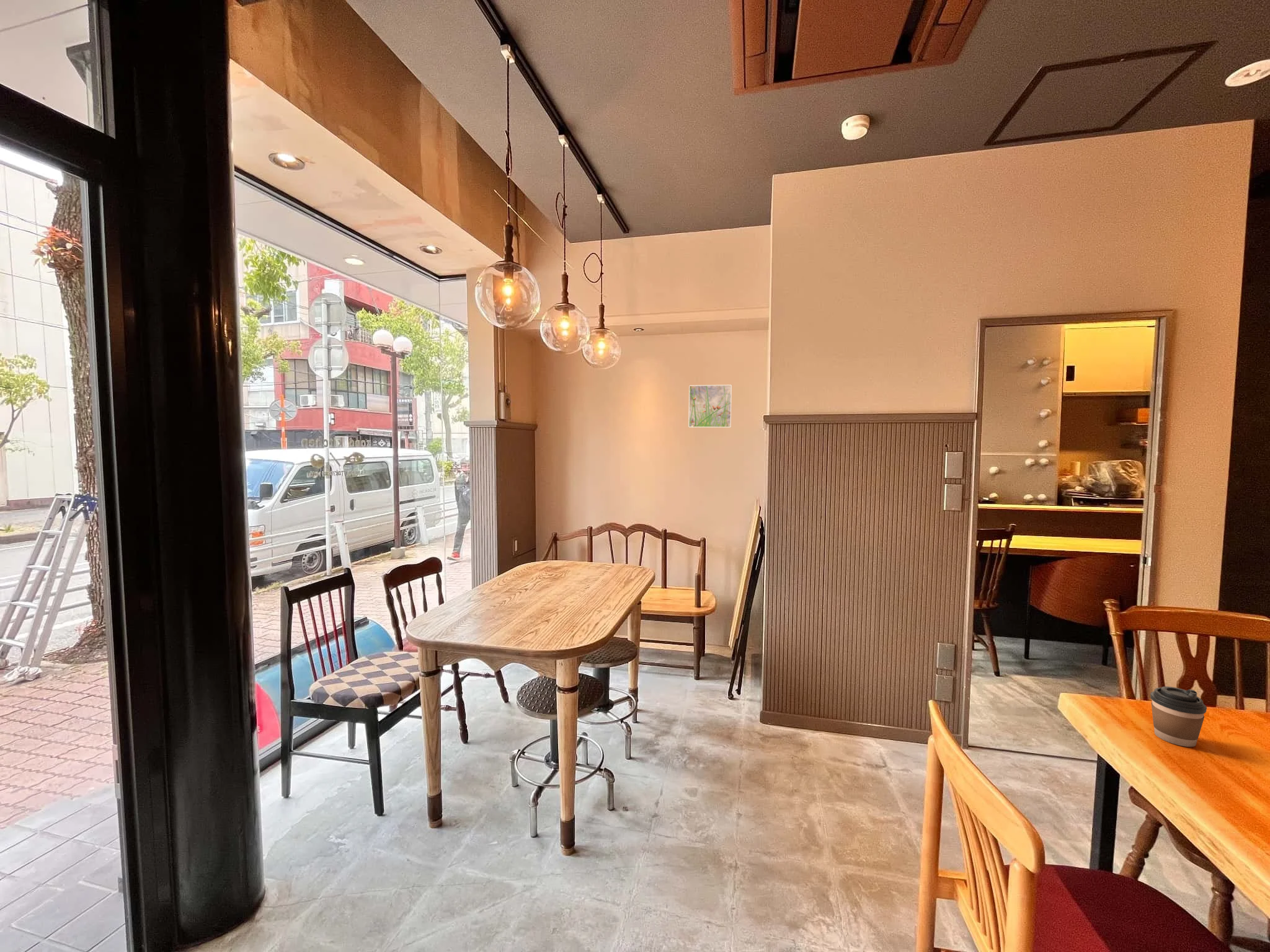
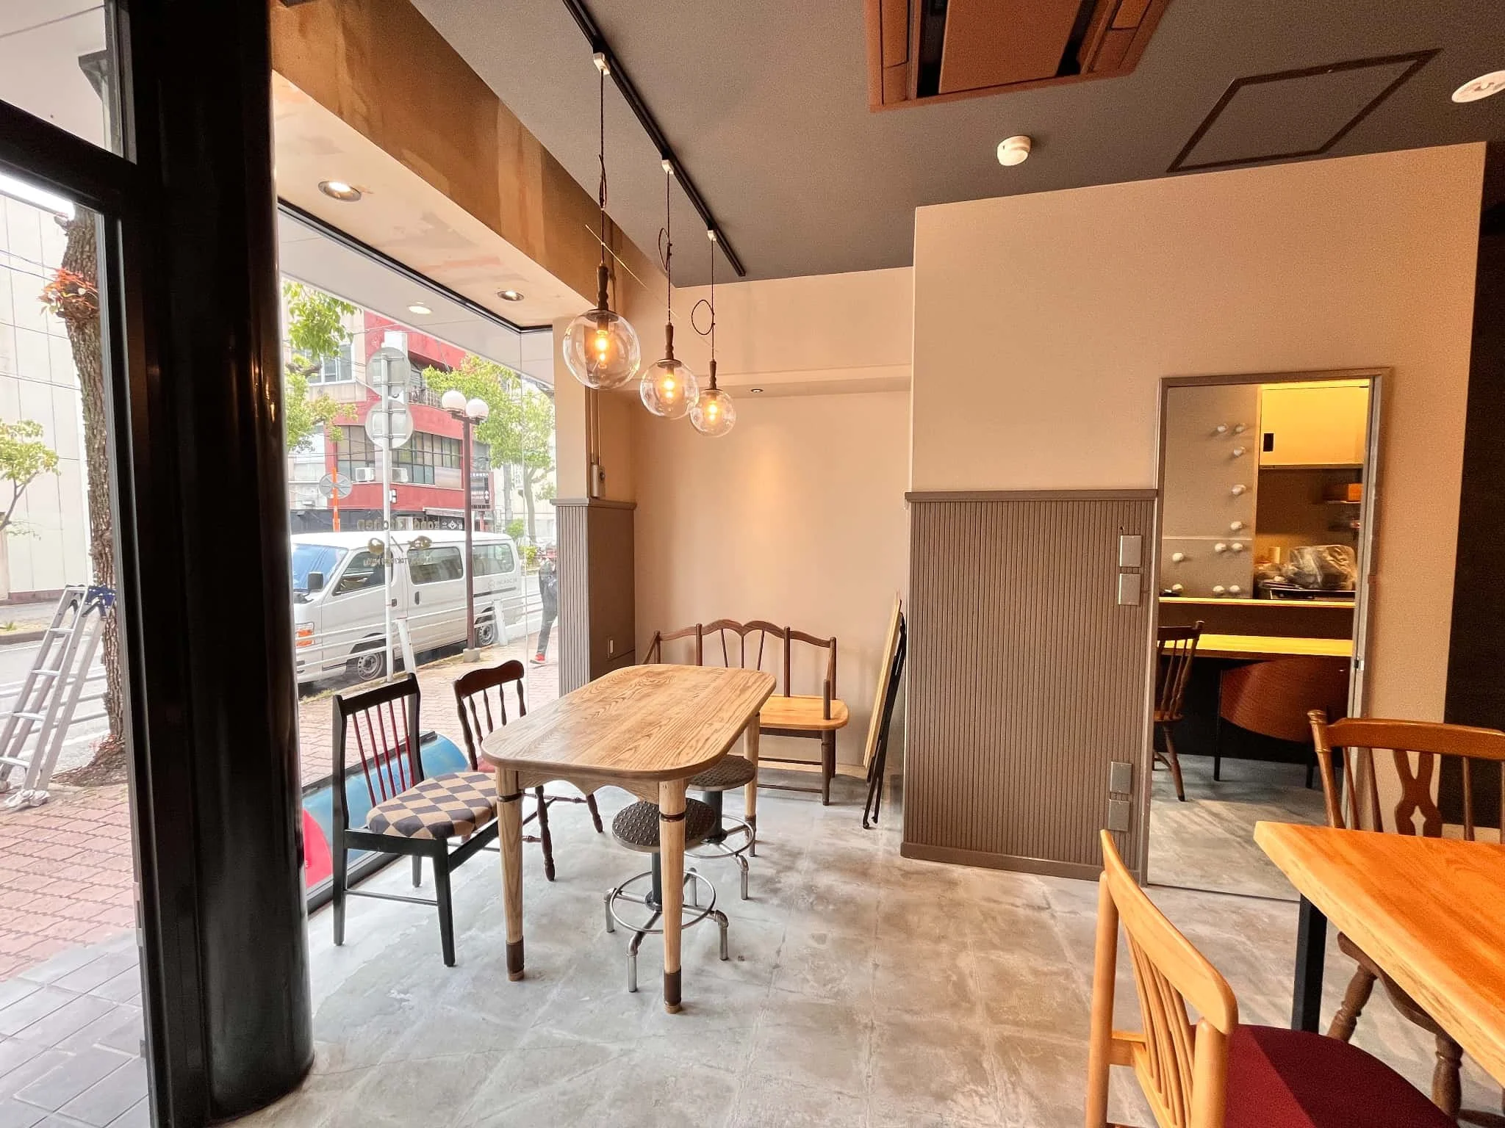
- coffee cup [1150,686,1207,747]
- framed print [688,384,732,428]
